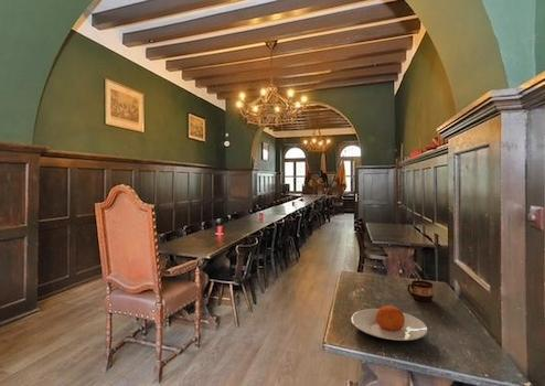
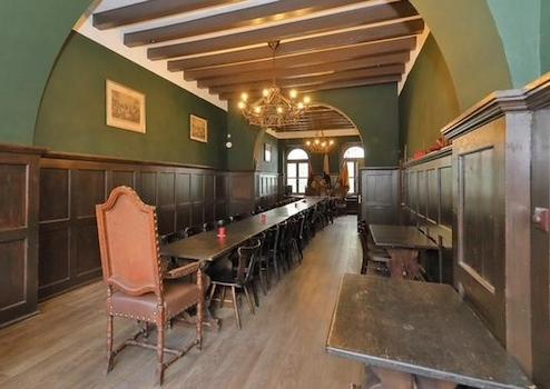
- plate [350,304,429,342]
- cup [406,279,435,302]
